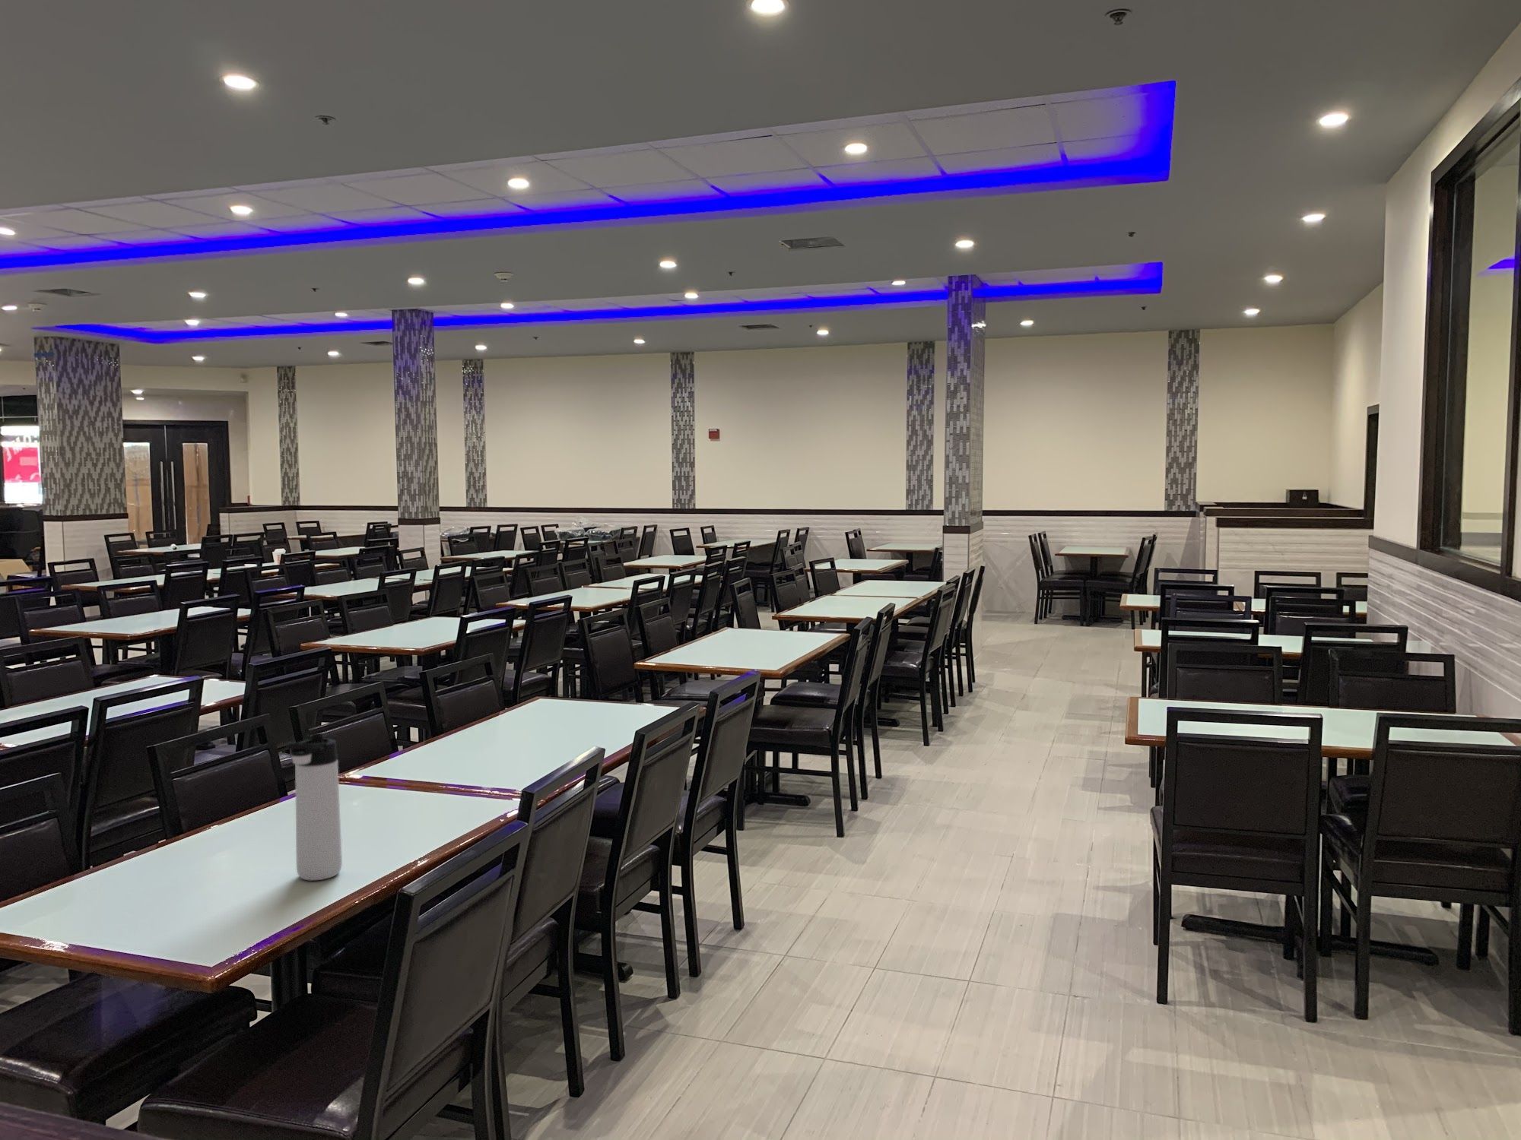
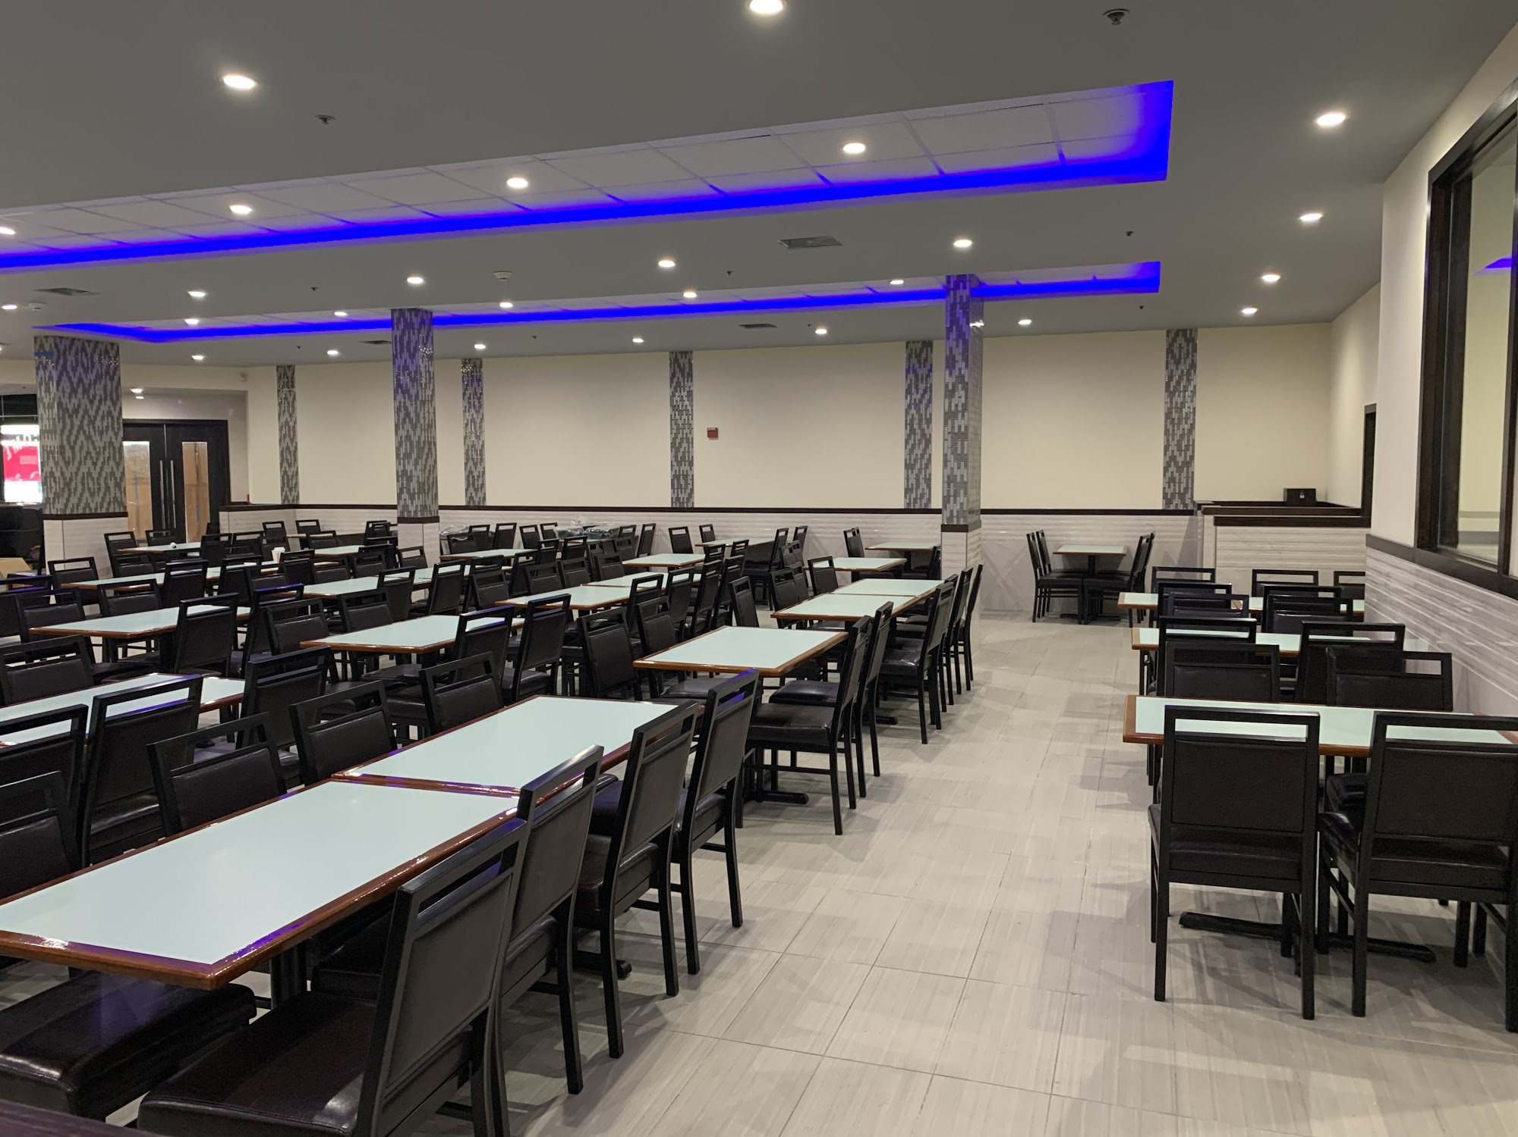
- thermos bottle [285,733,343,881]
